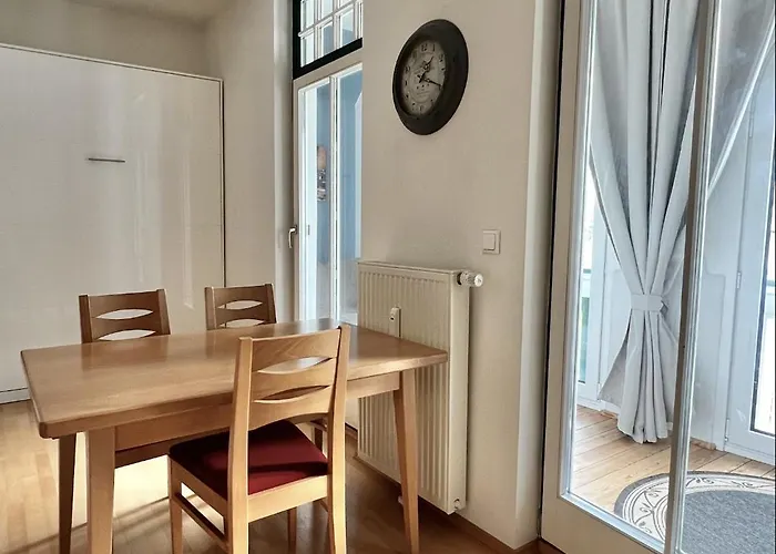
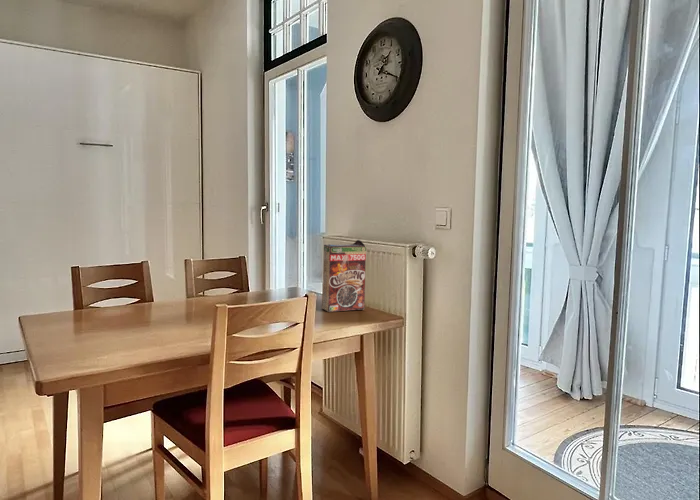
+ cereal box [321,239,367,313]
